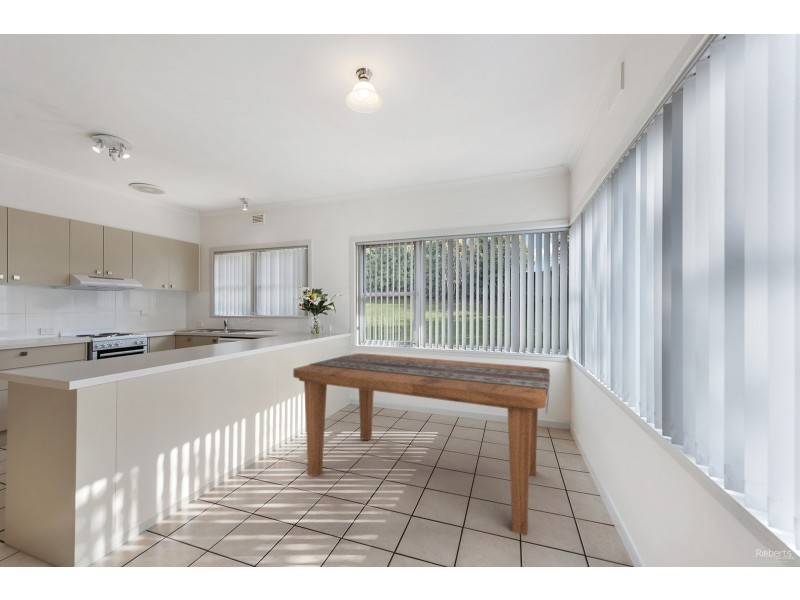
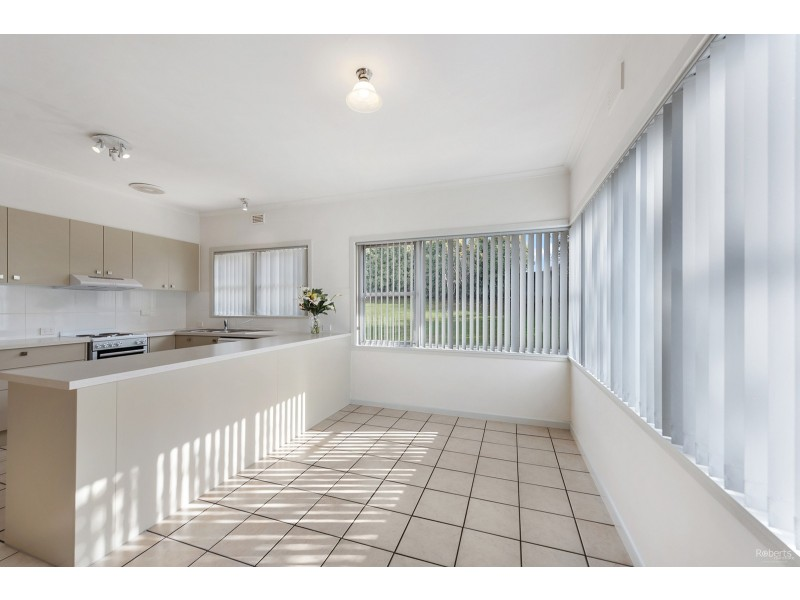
- dining table [292,352,551,537]
